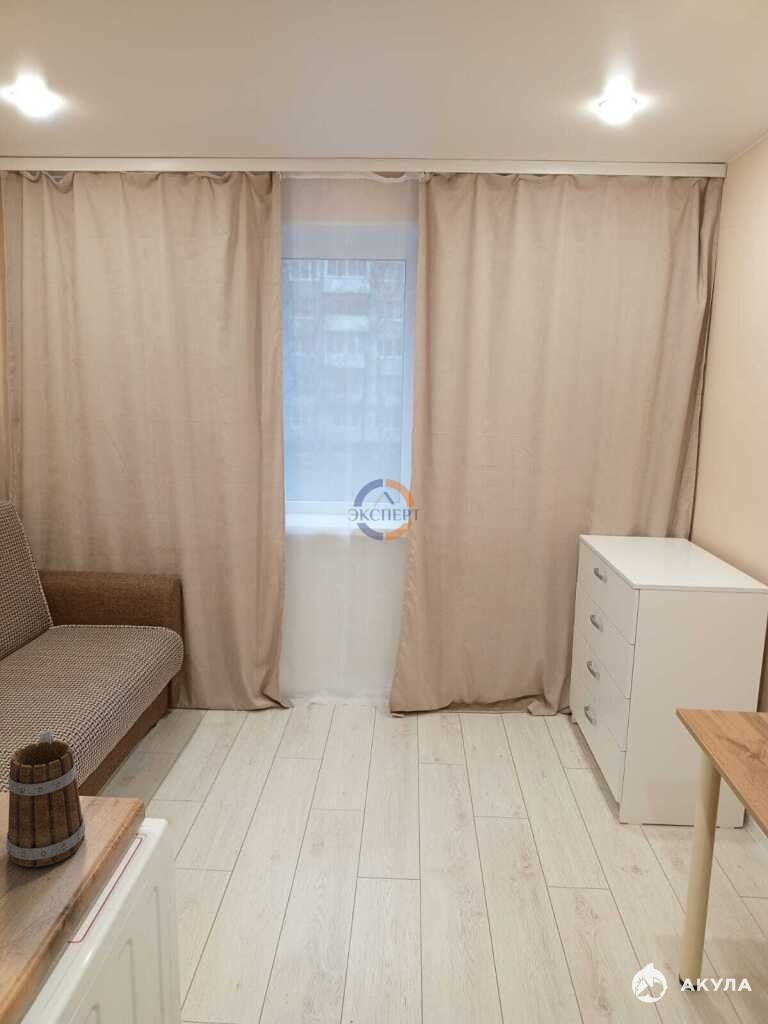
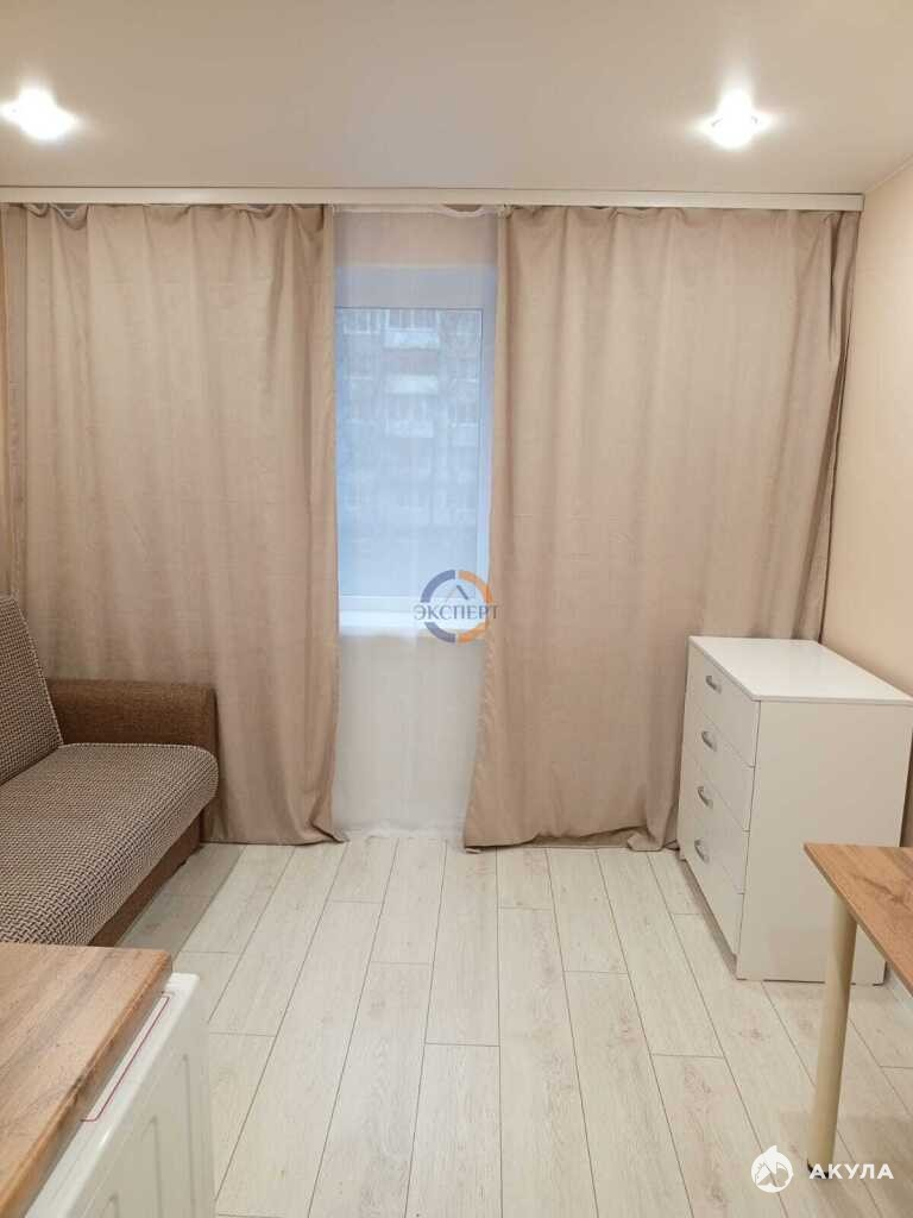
- mug [5,729,86,868]
